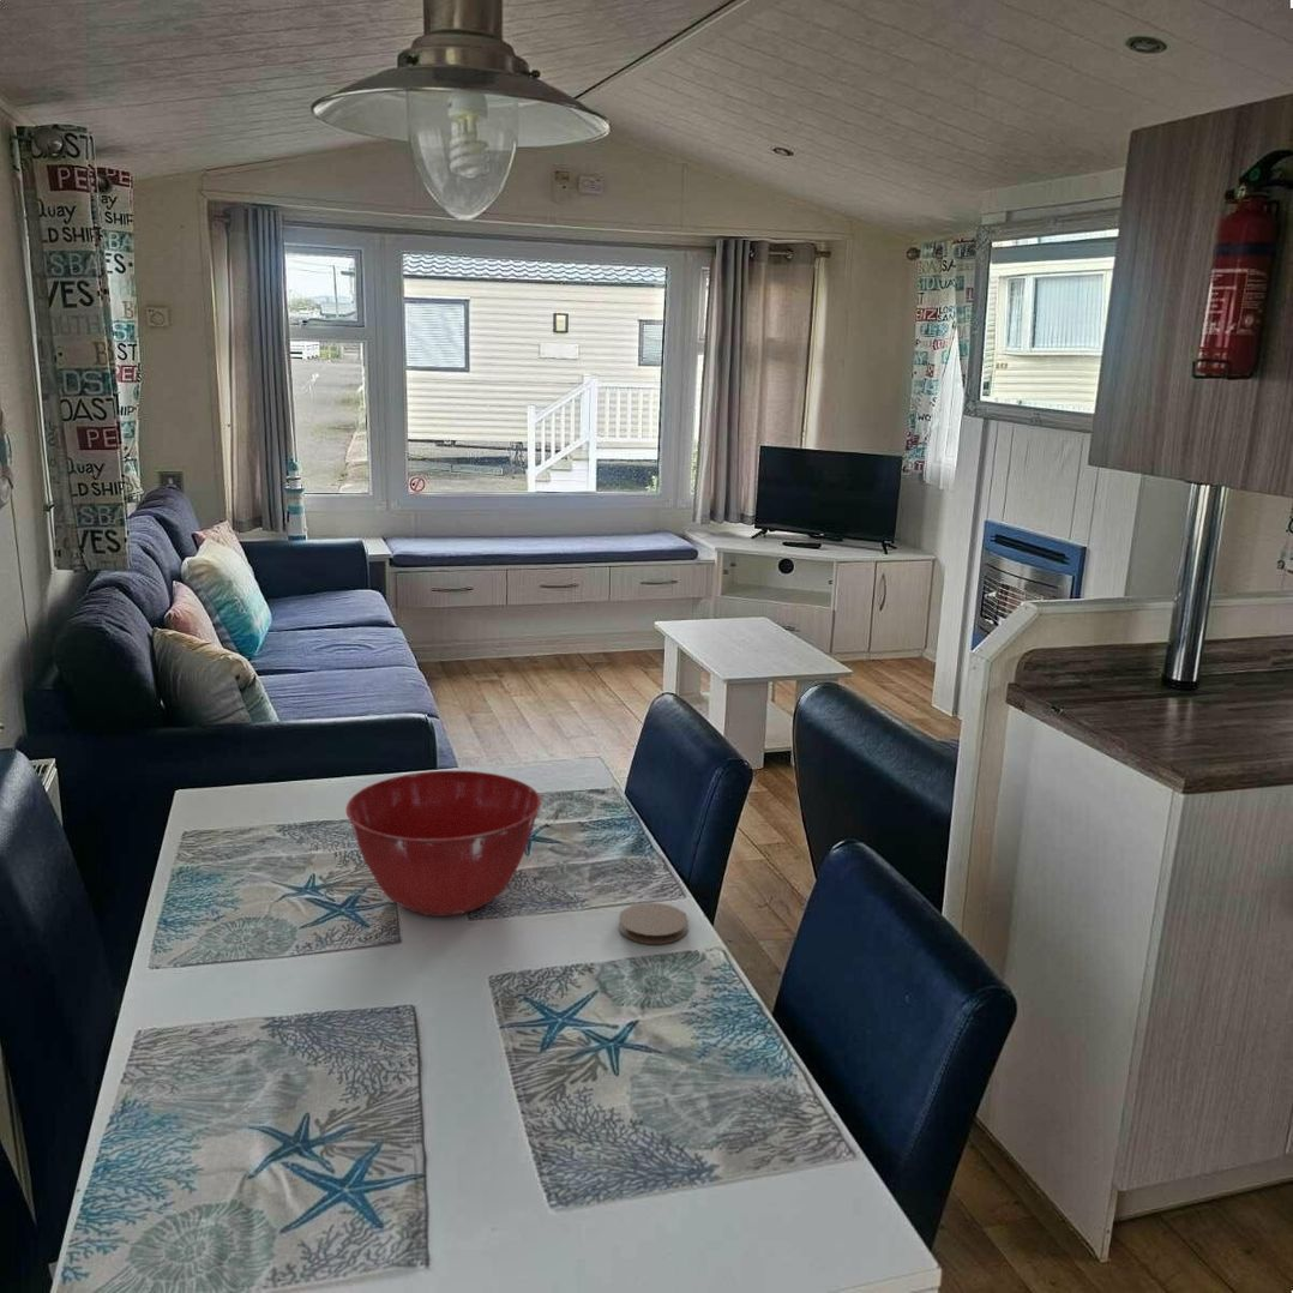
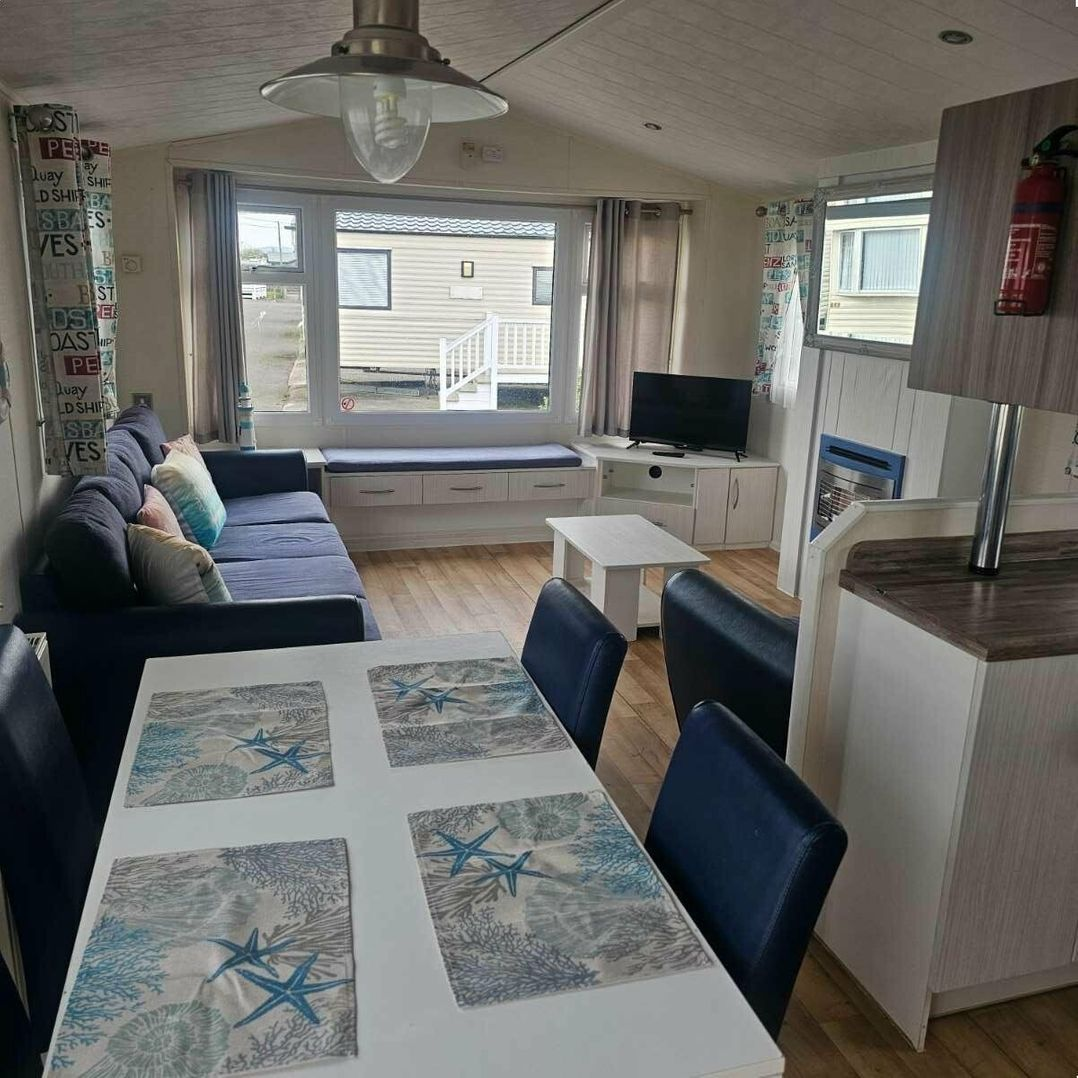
- mixing bowl [345,770,542,918]
- coaster [618,902,690,945]
